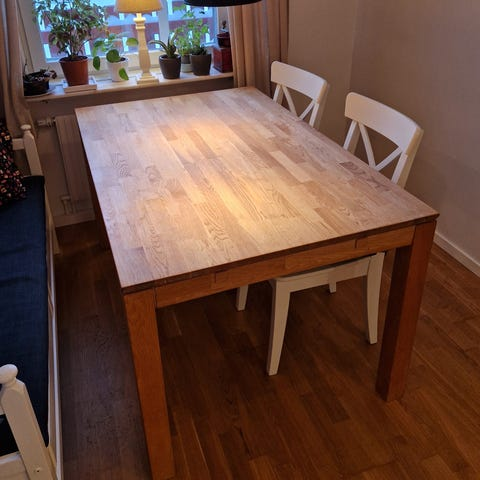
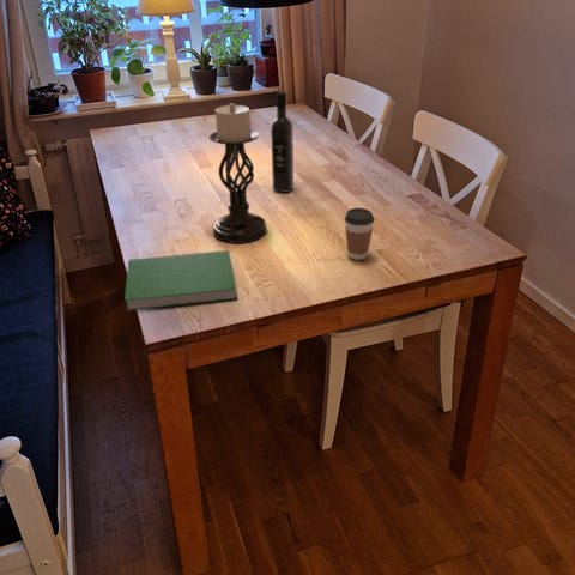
+ hardcover book [123,249,238,311]
+ wine bottle [270,91,295,194]
+ coffee cup [344,207,375,261]
+ candle holder [208,102,268,244]
